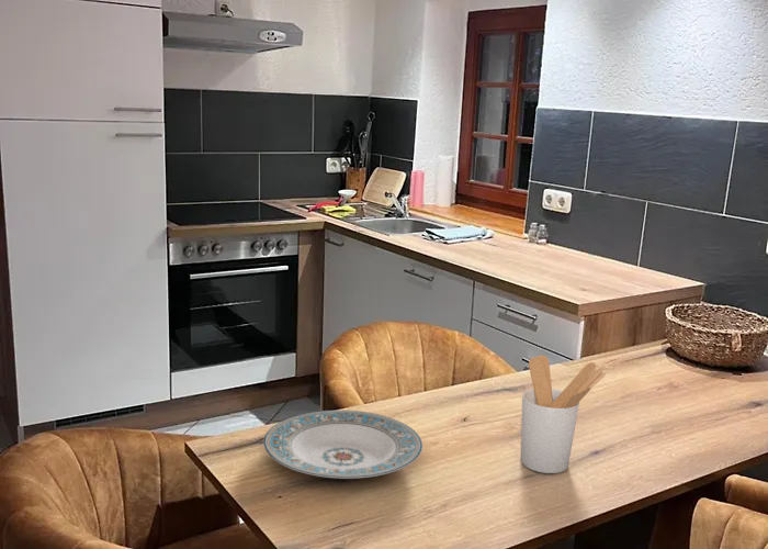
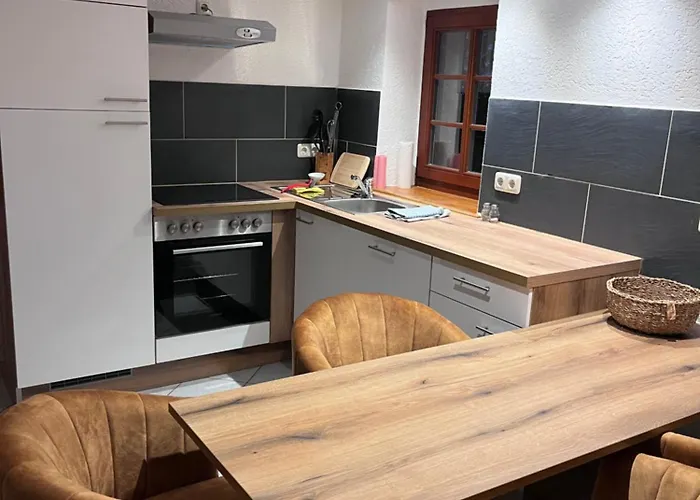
- plate [262,410,423,480]
- utensil holder [520,355,607,474]
